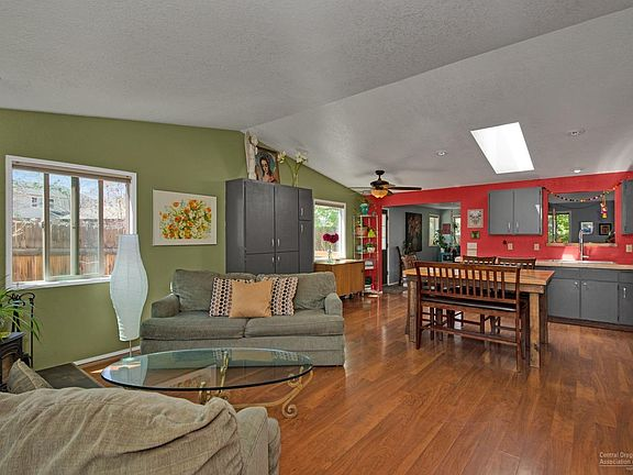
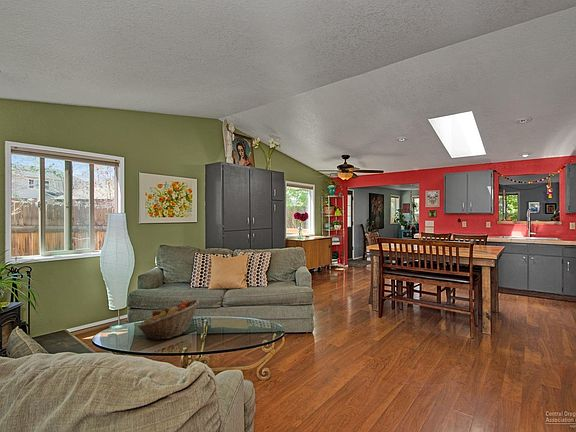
+ fruit basket [137,298,200,341]
